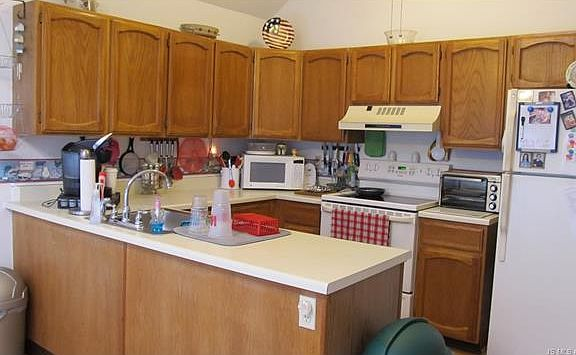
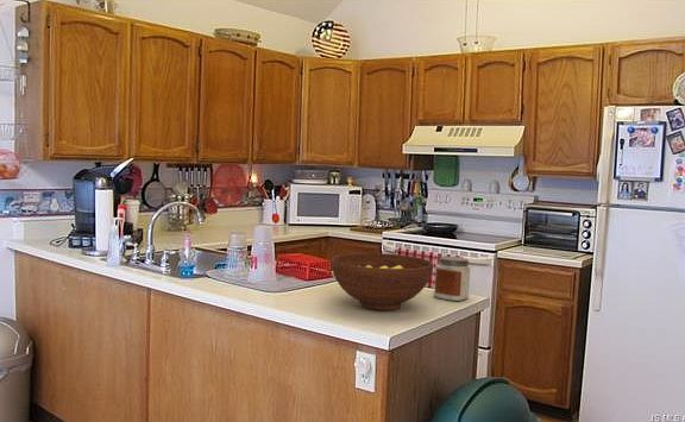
+ fruit bowl [331,252,434,311]
+ jar [433,256,472,302]
